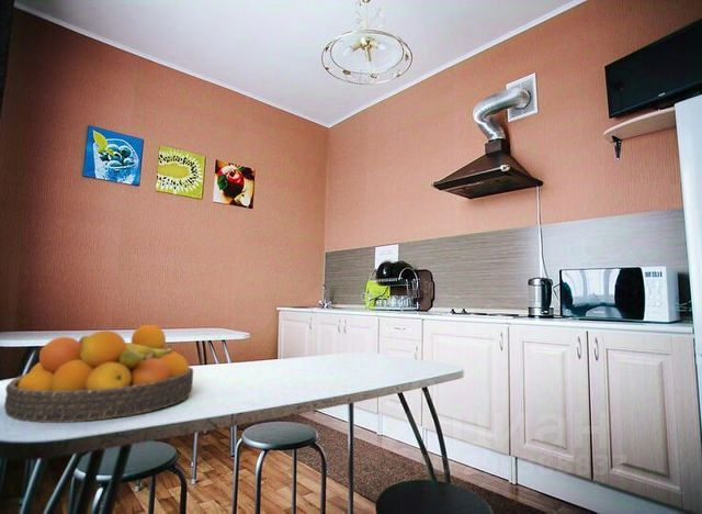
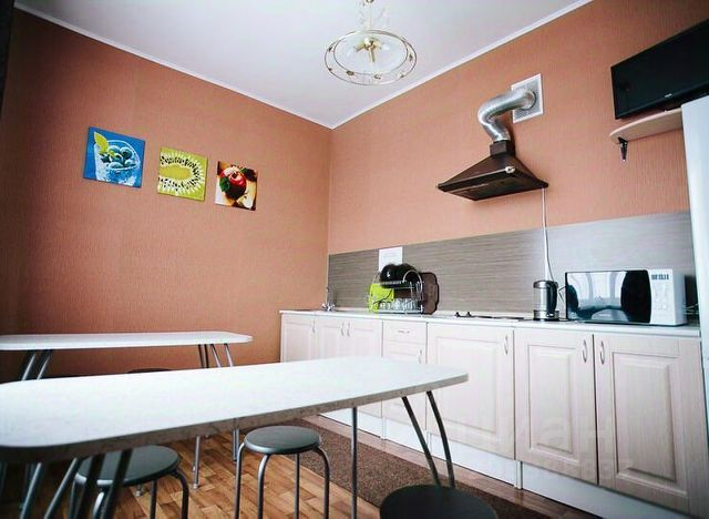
- fruit bowl [3,324,194,424]
